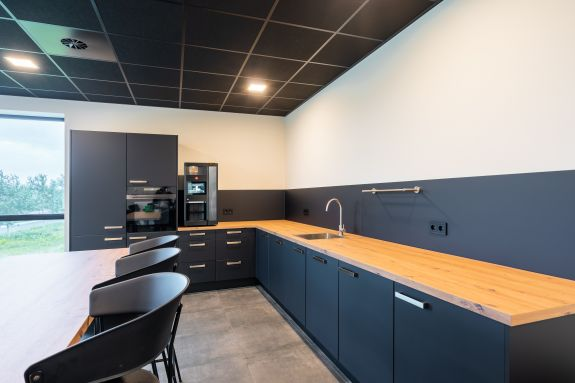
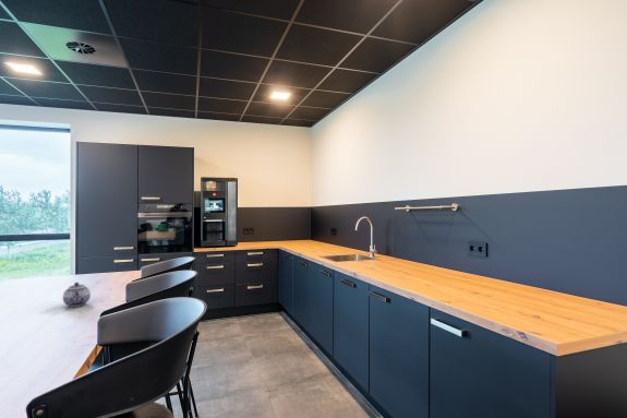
+ teapot [62,282,92,308]
